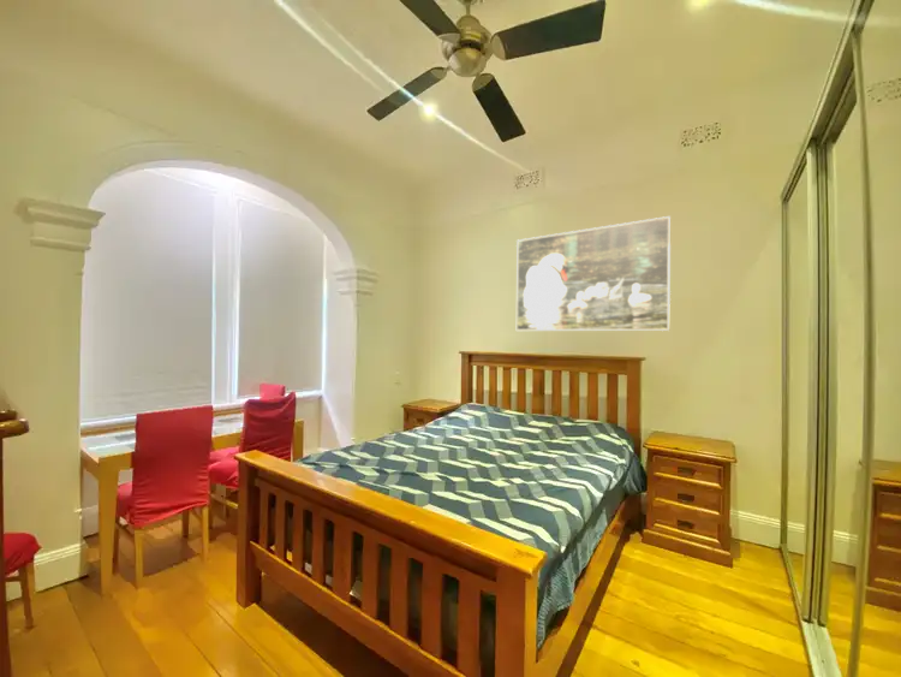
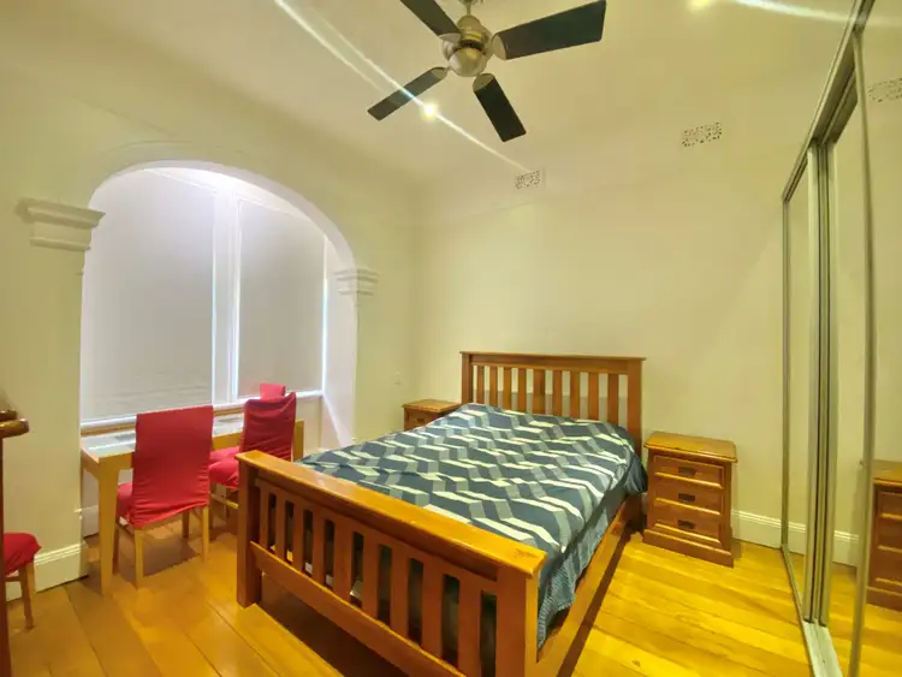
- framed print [515,215,672,332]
